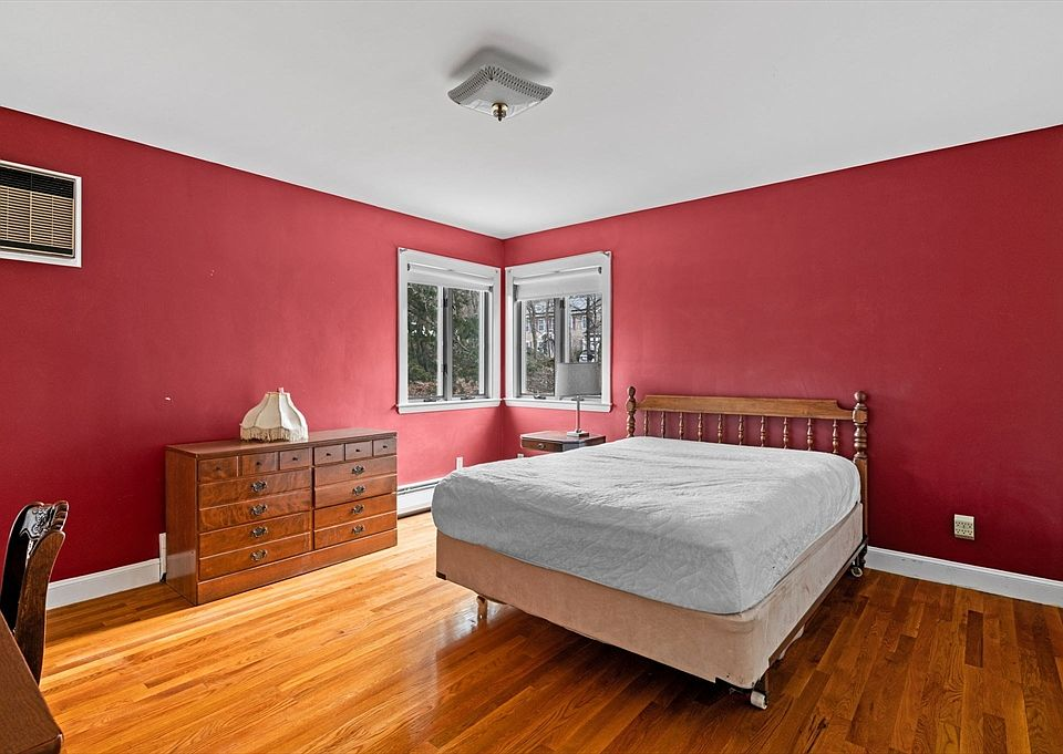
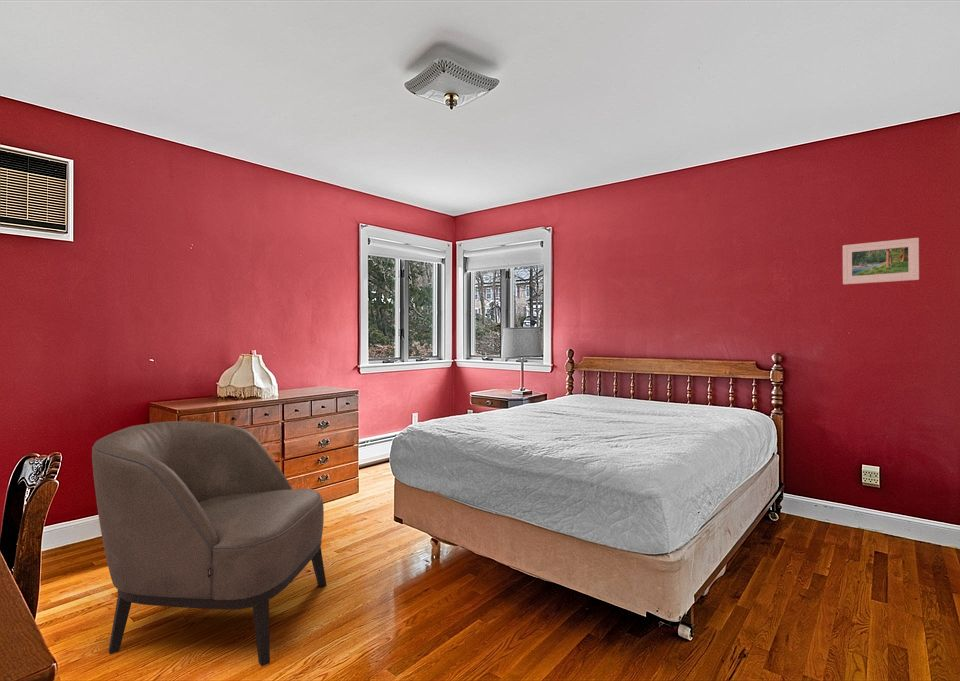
+ armchair [91,420,327,667]
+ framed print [842,237,920,285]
